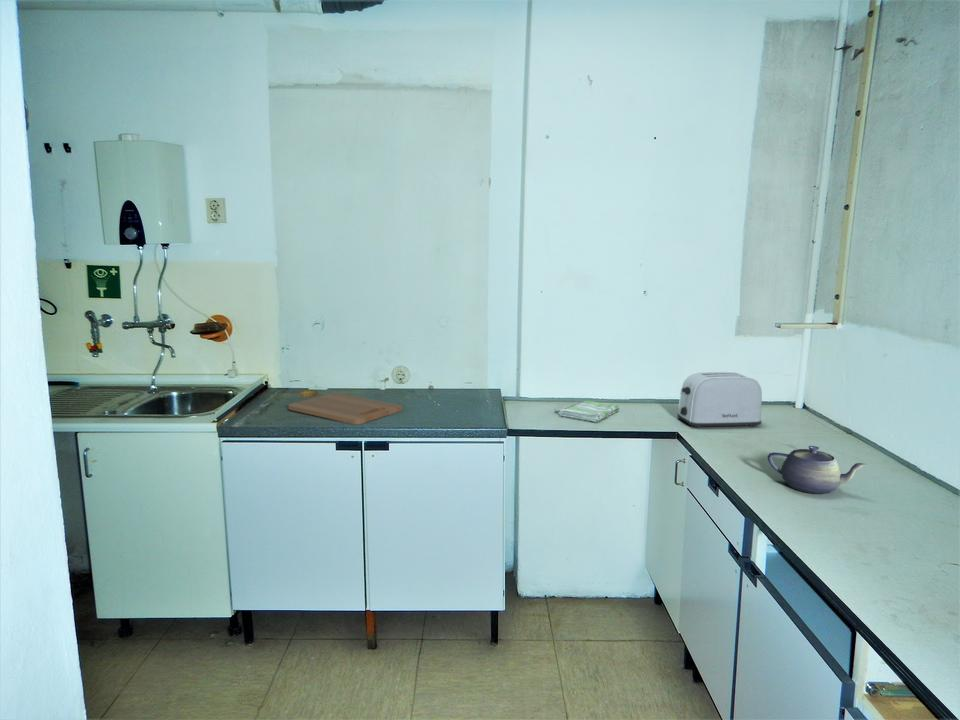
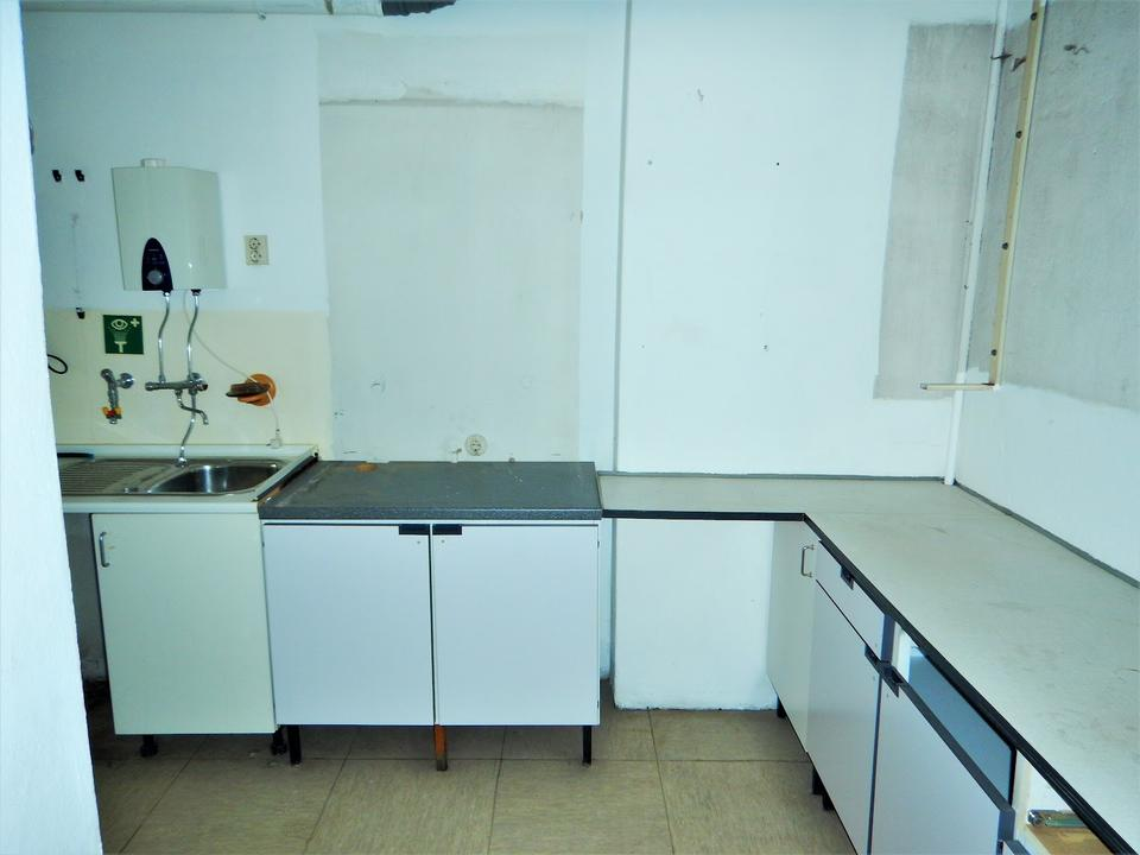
- cutting board [287,392,403,425]
- teapot [767,445,868,495]
- dish towel [558,400,620,423]
- toaster [676,370,763,429]
